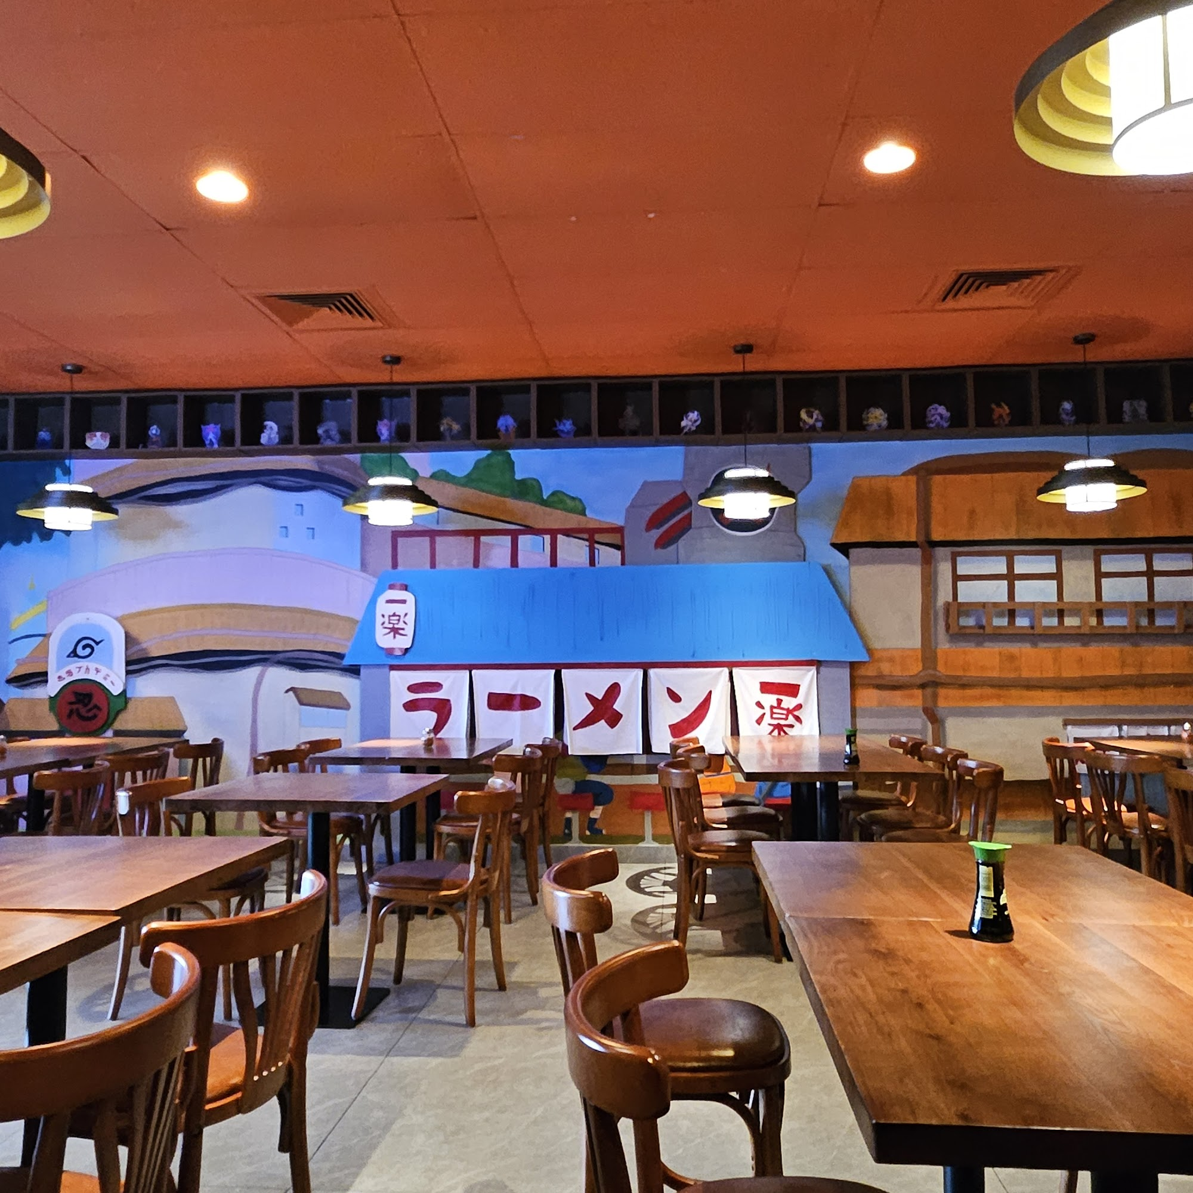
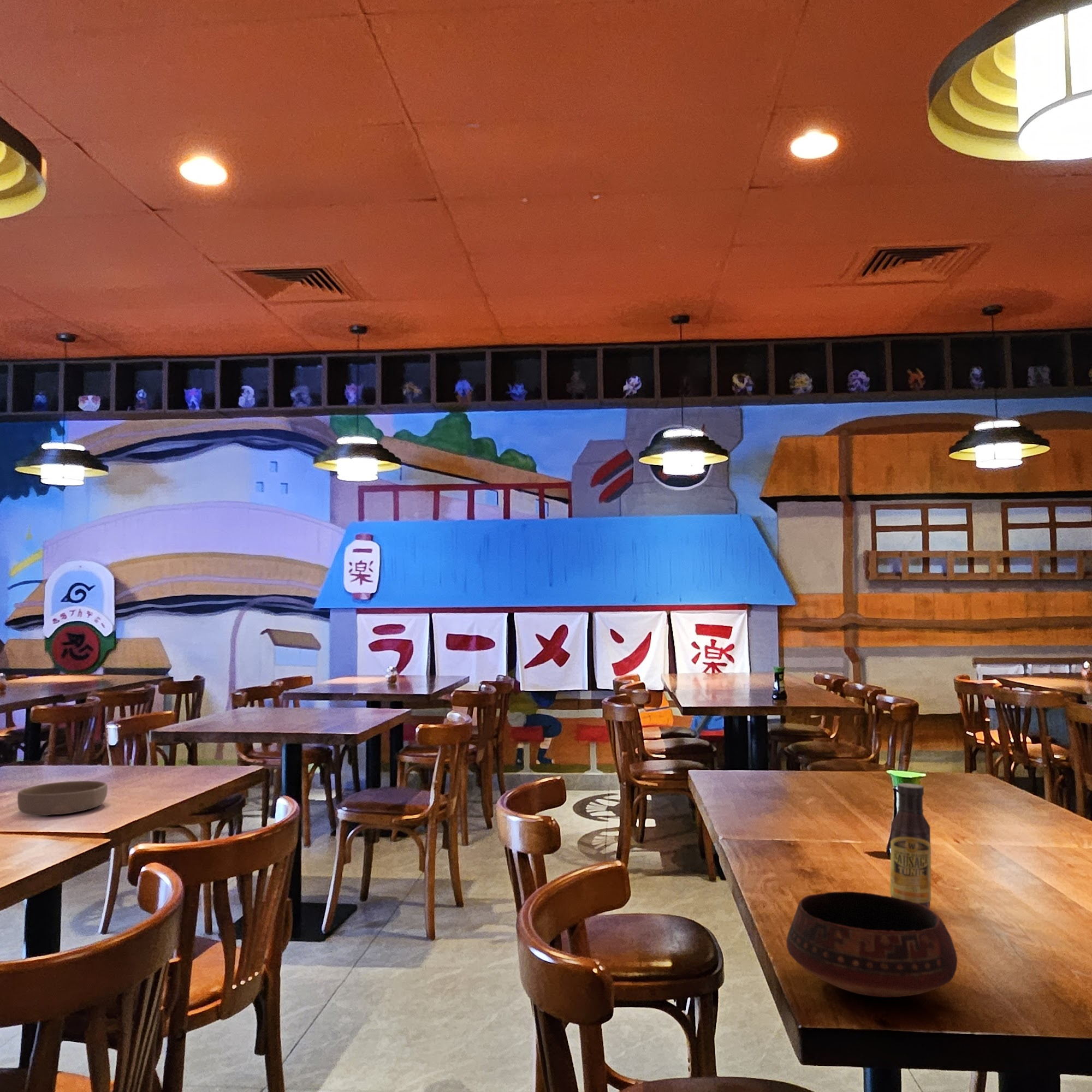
+ bowl [17,780,108,816]
+ sauce bottle [889,782,931,909]
+ bowl [786,891,958,998]
